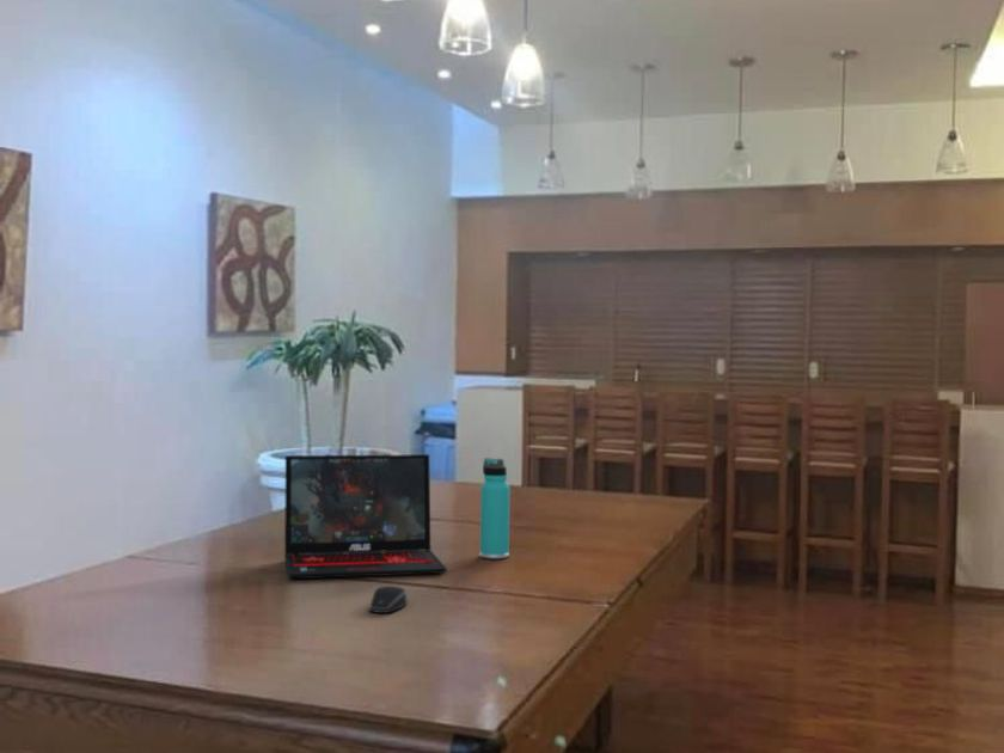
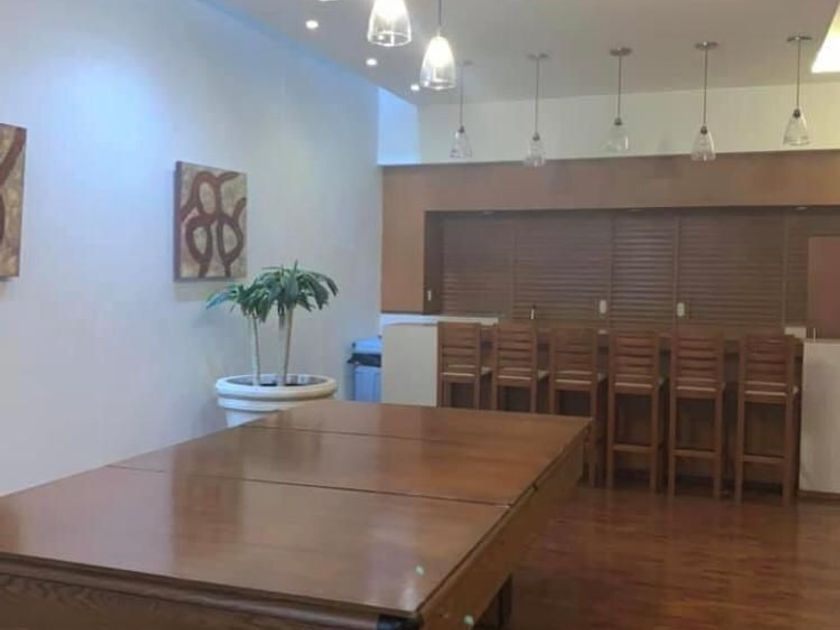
- computer mouse [368,584,408,614]
- thermos bottle [478,457,512,559]
- laptop [283,453,448,580]
